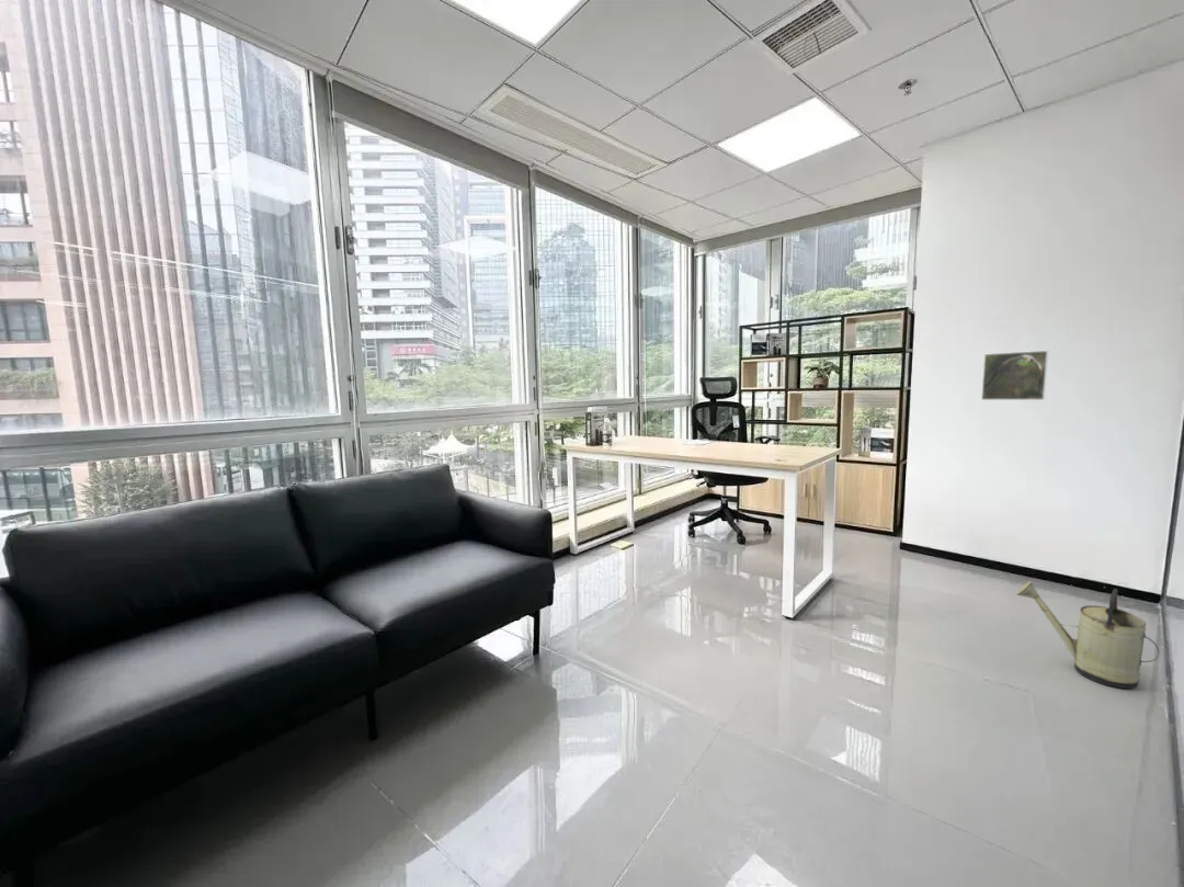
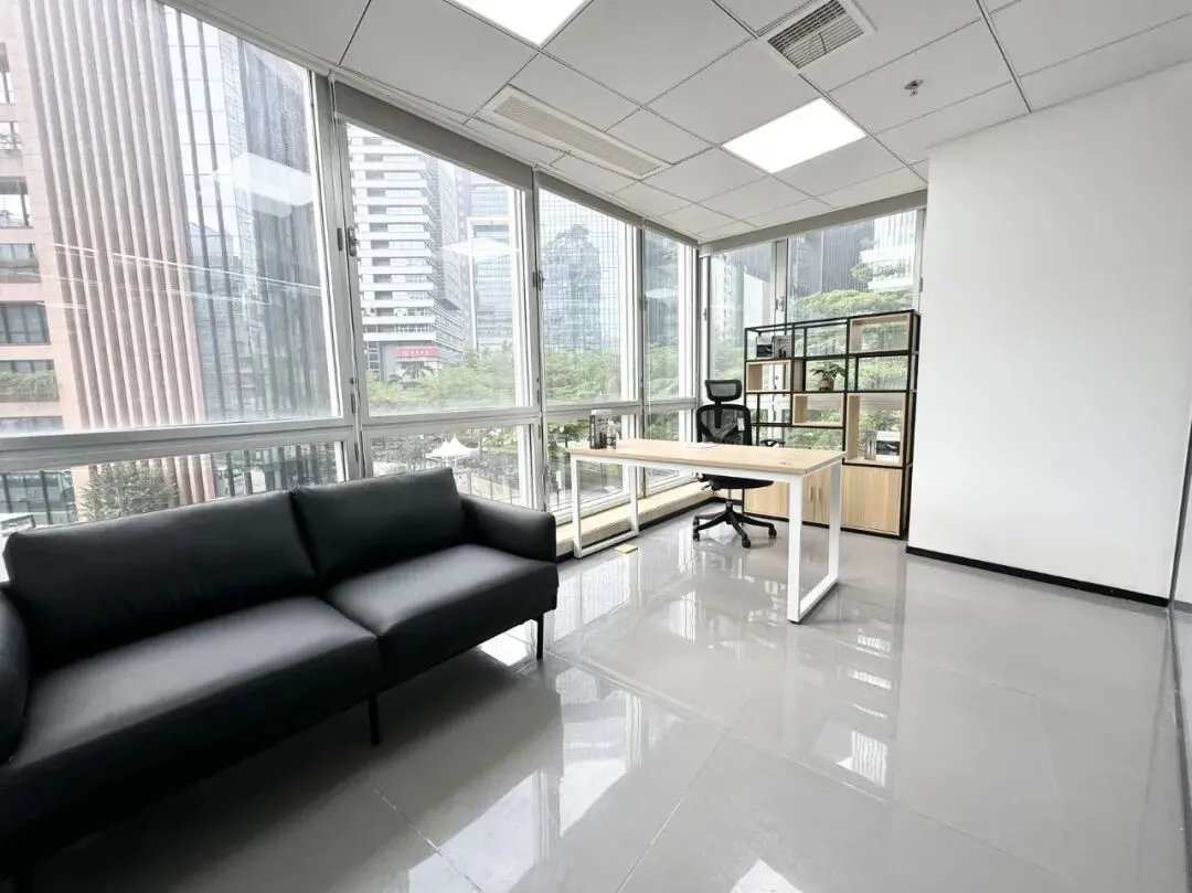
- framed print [980,350,1049,401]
- watering can [1014,580,1160,690]
